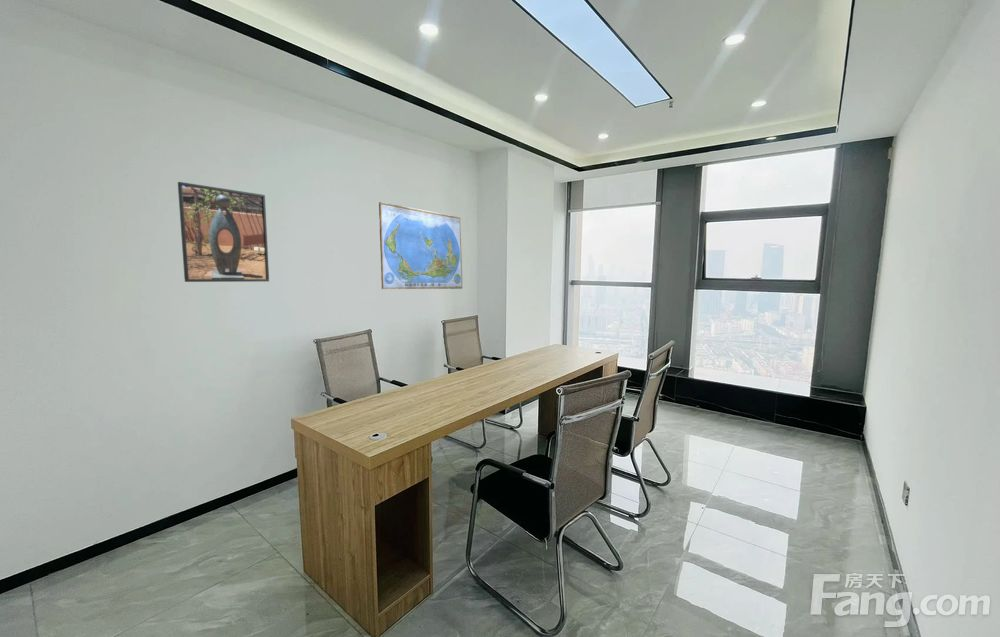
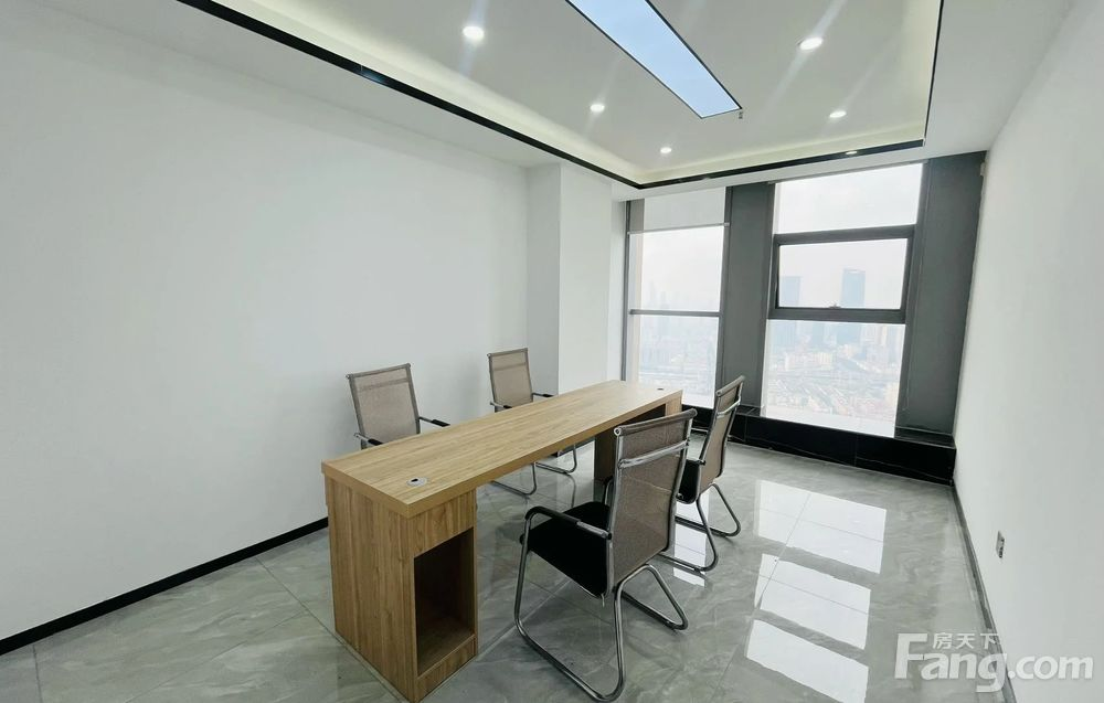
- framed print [177,181,270,283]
- world map [378,201,463,290]
